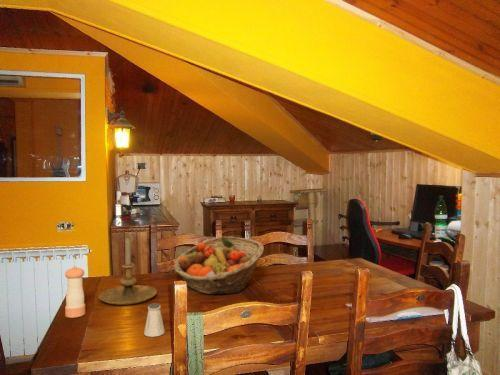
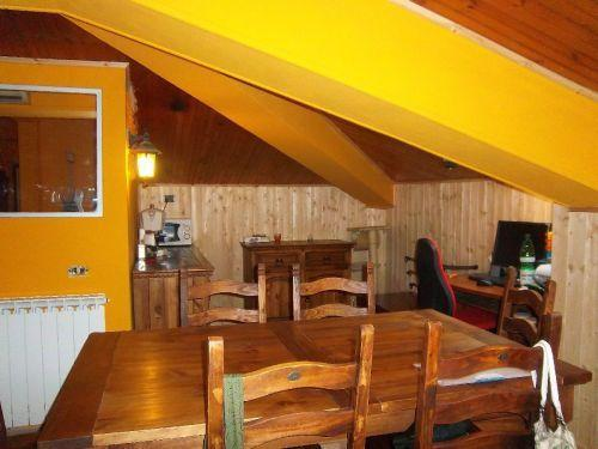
- candle holder [98,235,158,306]
- saltshaker [143,302,166,338]
- fruit basket [173,235,265,295]
- pepper shaker [64,265,86,319]
